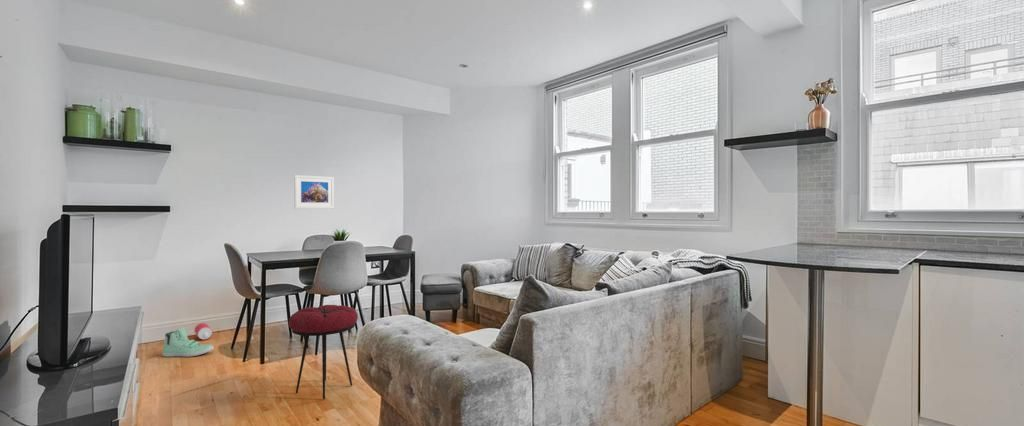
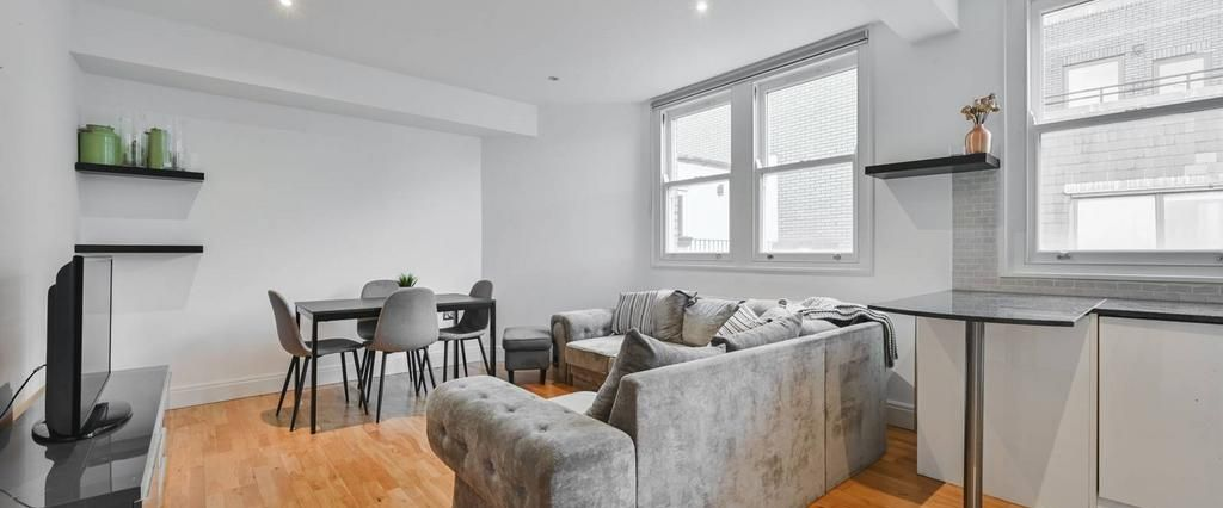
- speaker [193,322,213,341]
- sneaker [162,326,215,358]
- stool [288,304,359,400]
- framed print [293,174,335,209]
